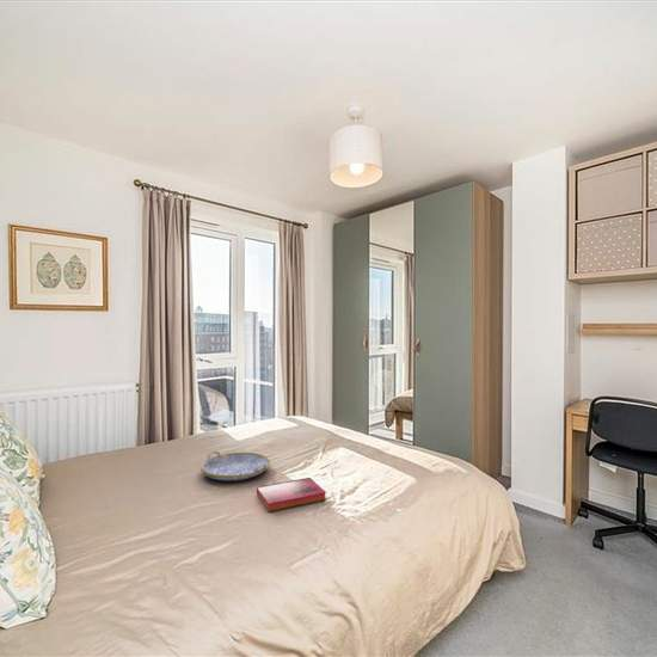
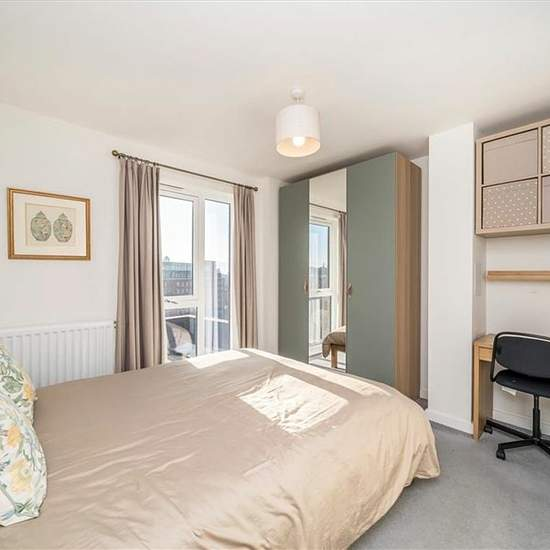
- serving tray [199,450,271,483]
- hardback book [256,477,327,512]
